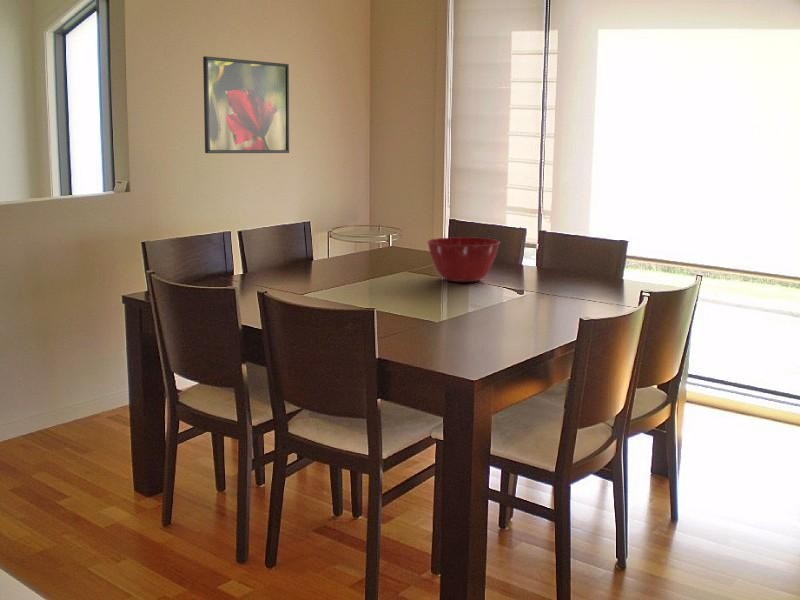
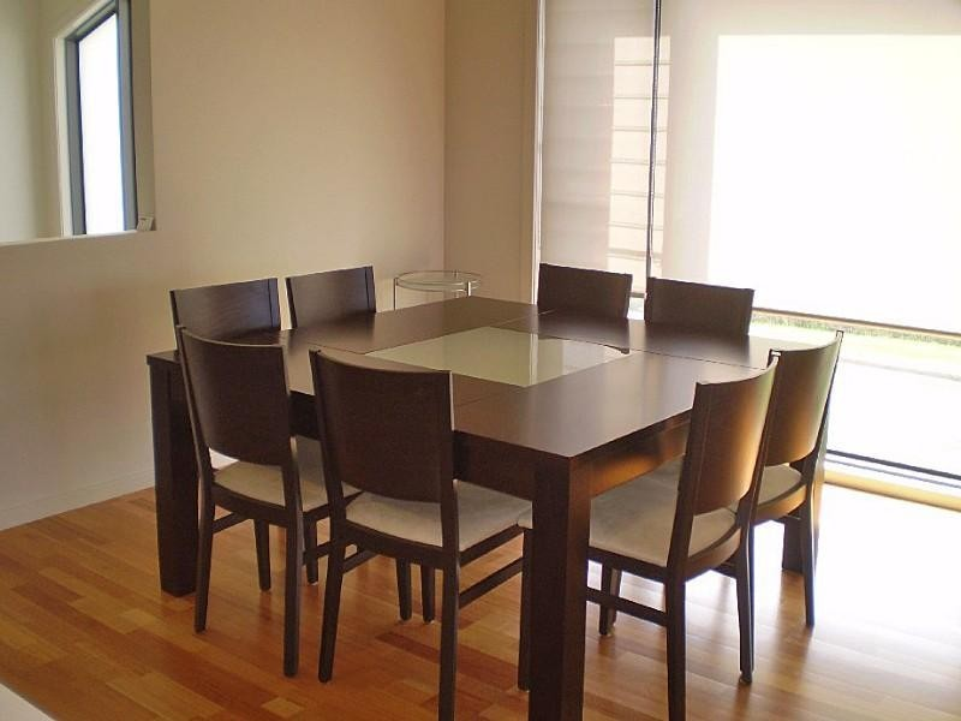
- mixing bowl [426,236,501,283]
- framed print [202,55,290,154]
